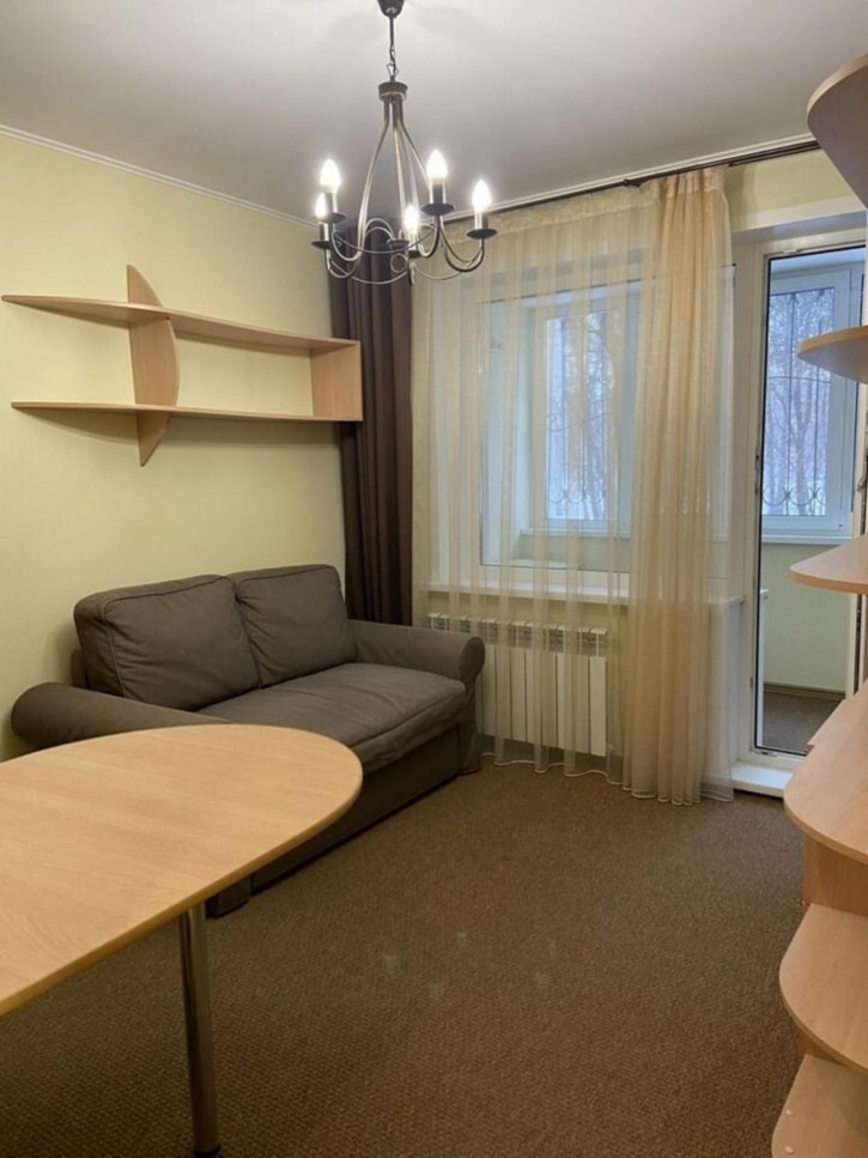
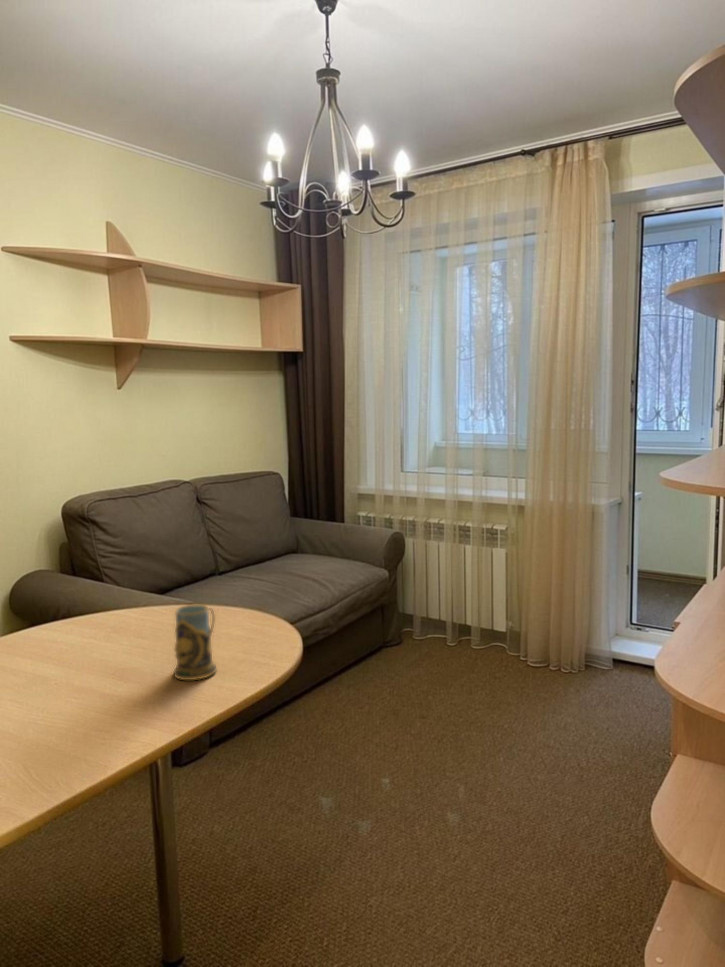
+ mug [173,604,218,681]
